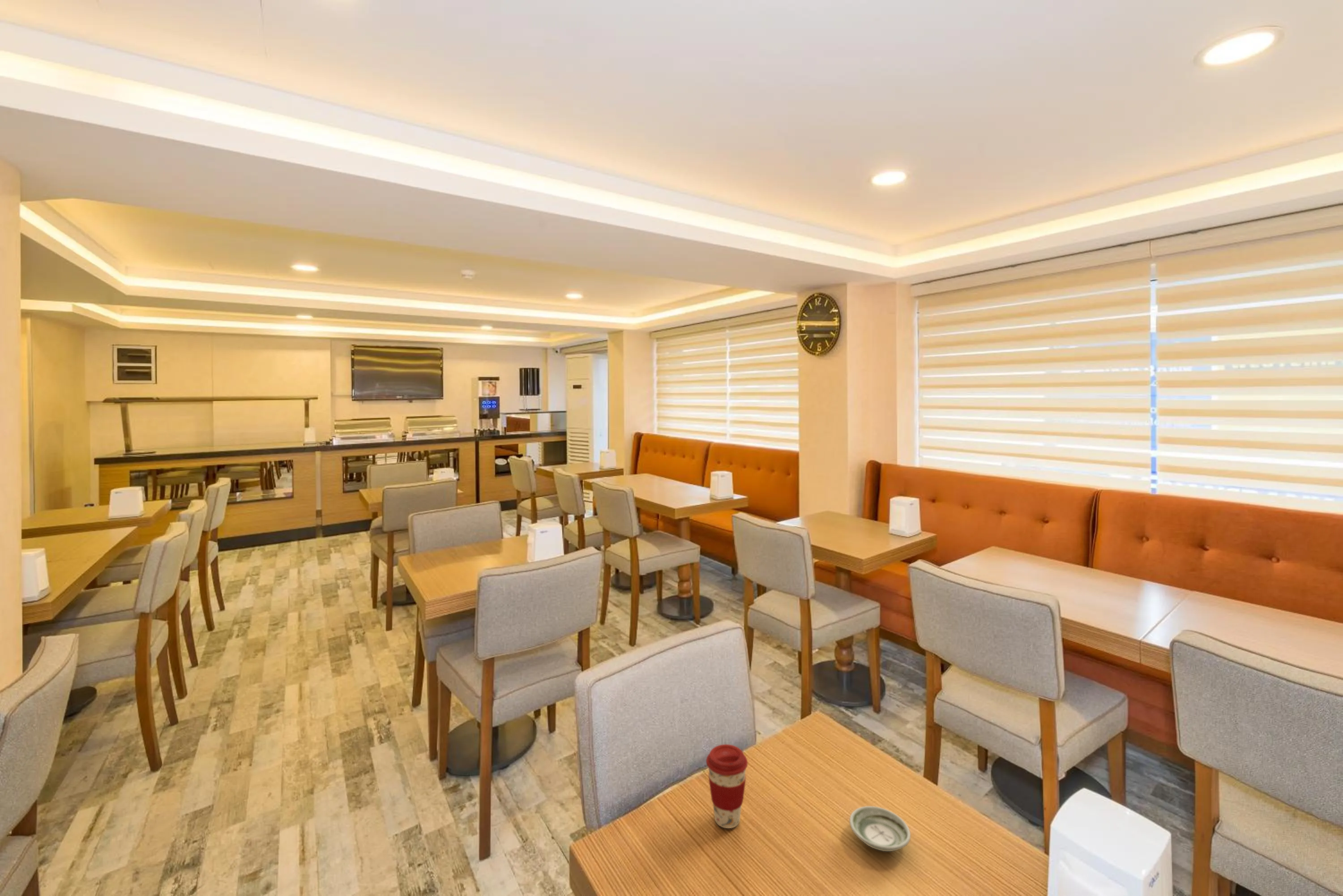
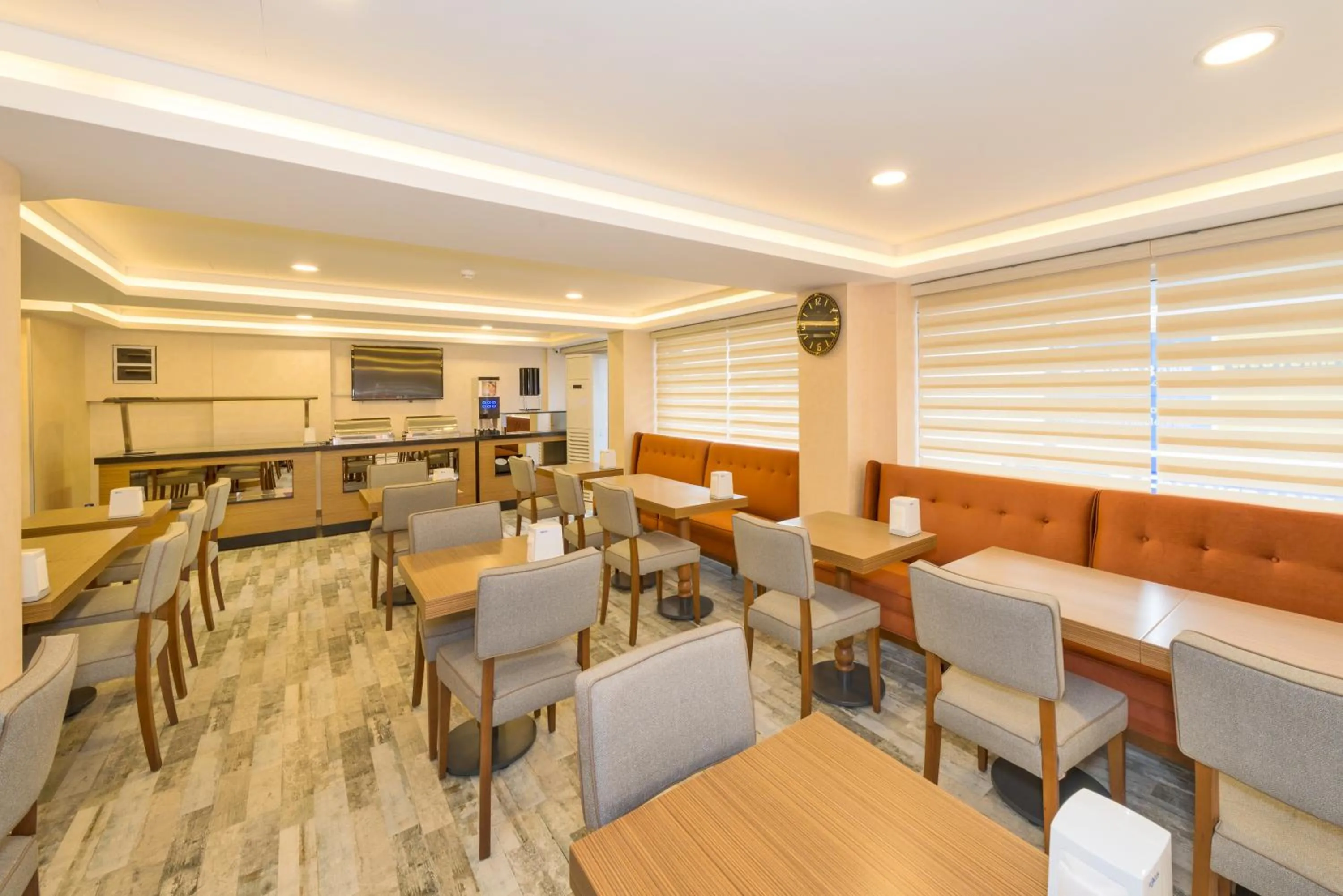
- coffee cup [706,744,748,829]
- saucer [849,806,911,852]
